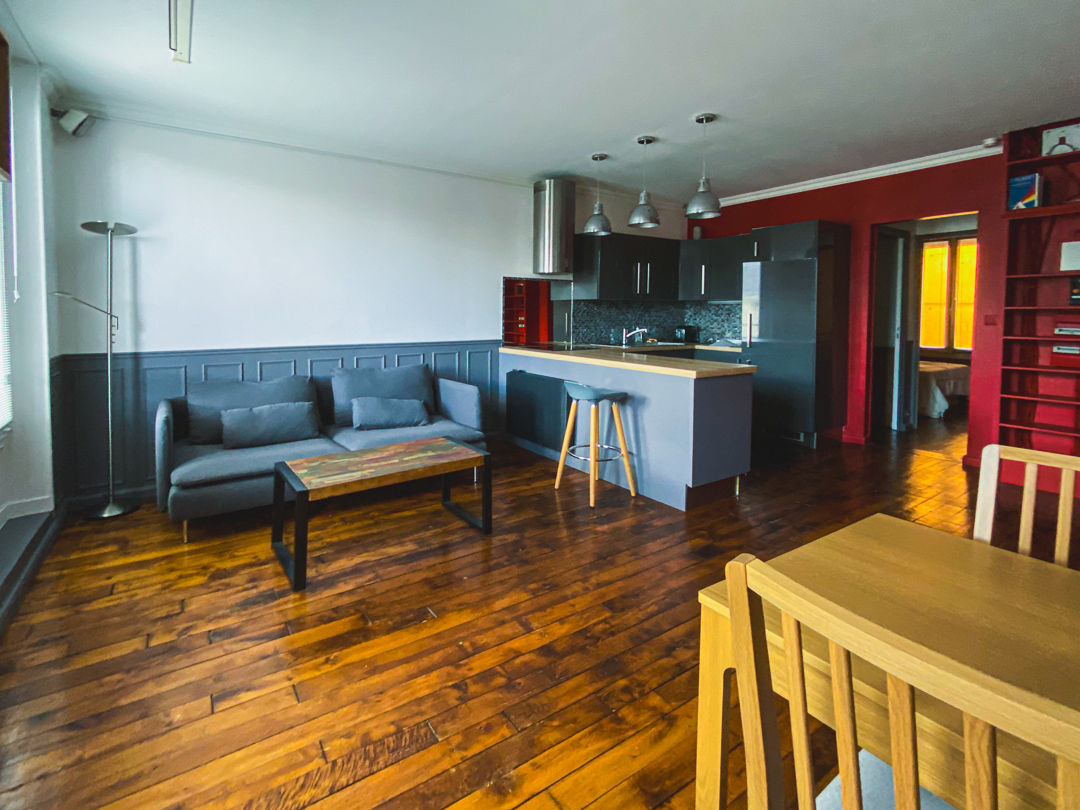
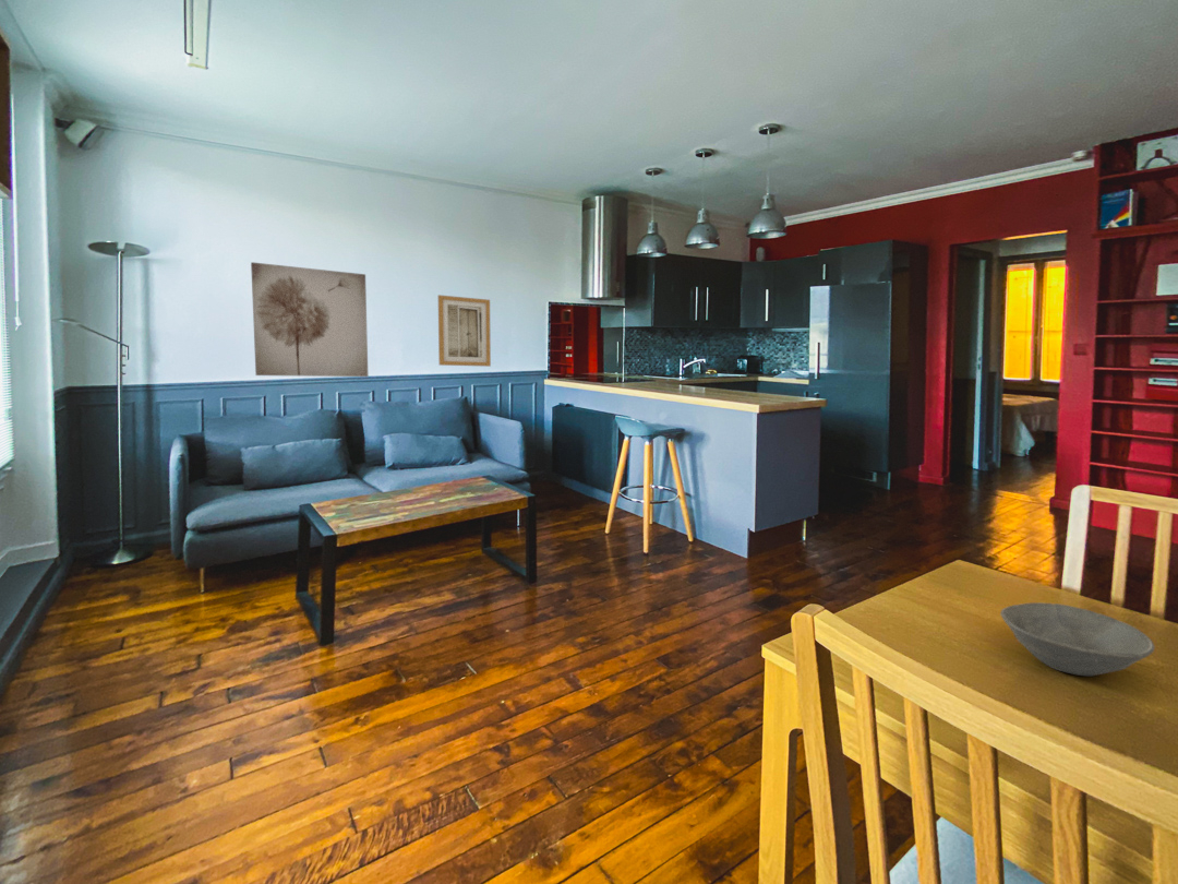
+ bowl [999,601,1156,677]
+ wall art [437,294,492,368]
+ wall art [250,261,369,378]
